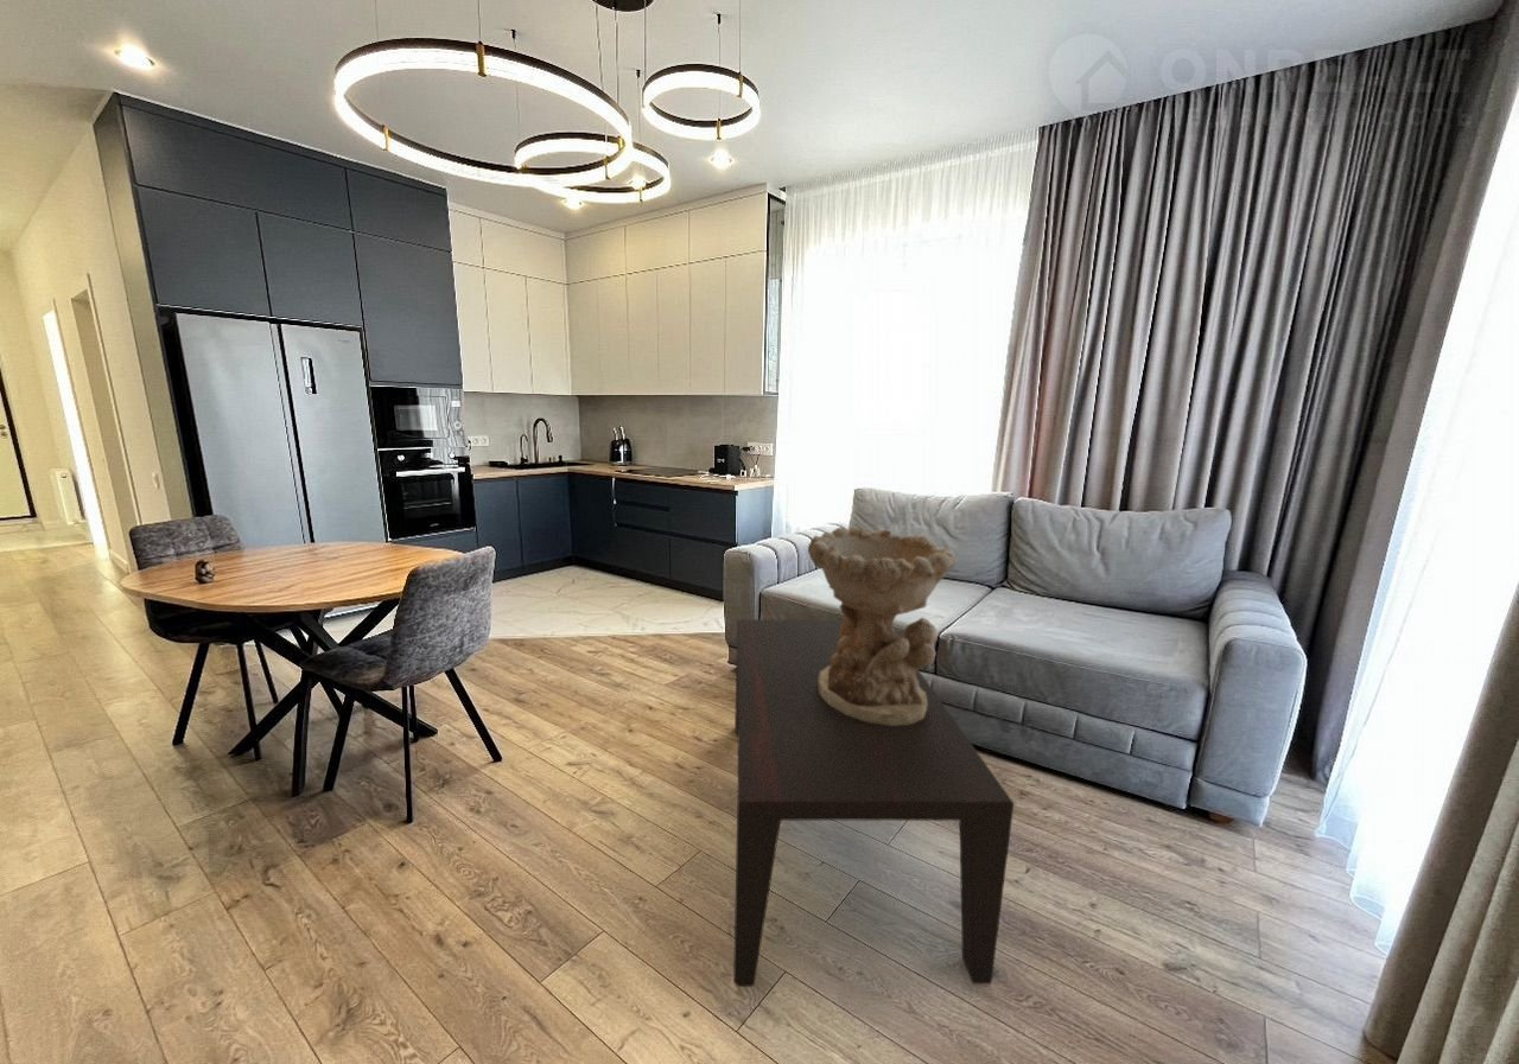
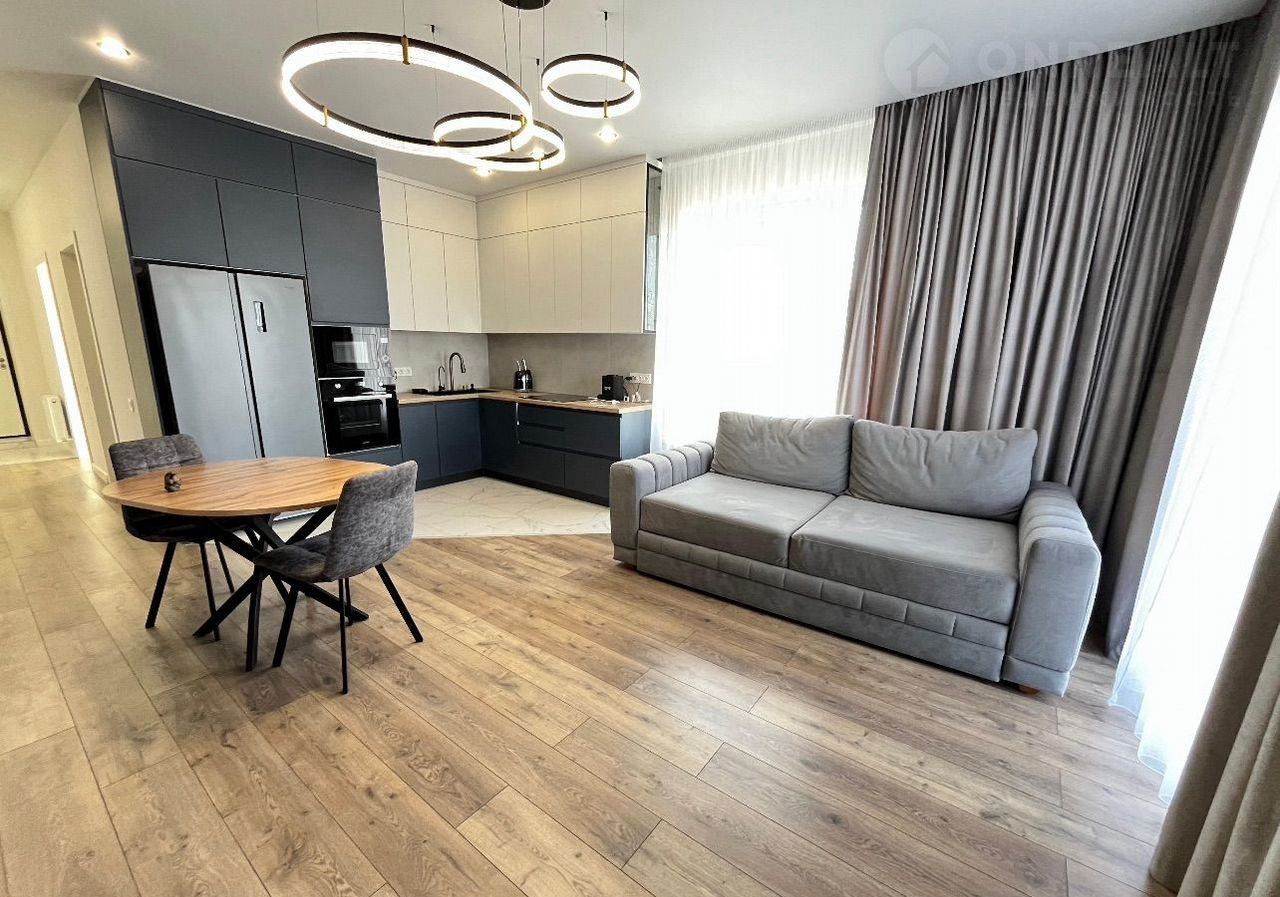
- coffee table [732,618,1015,988]
- decorative bowl [807,525,958,726]
